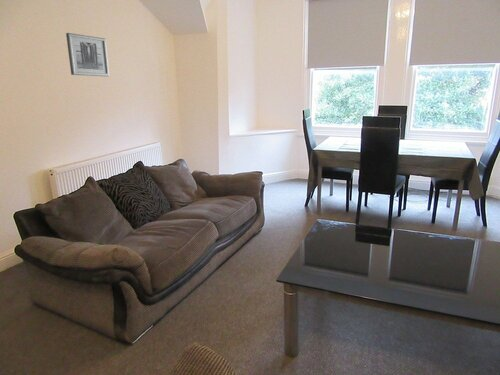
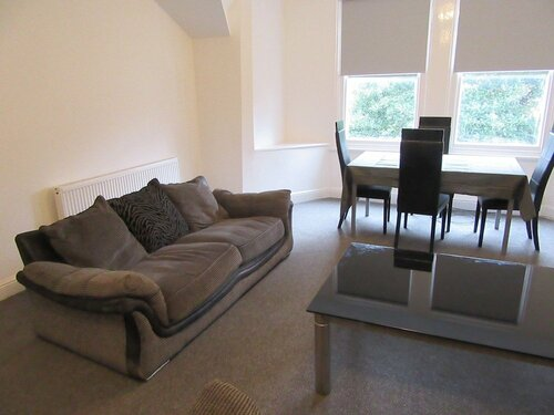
- wall art [65,32,110,77]
